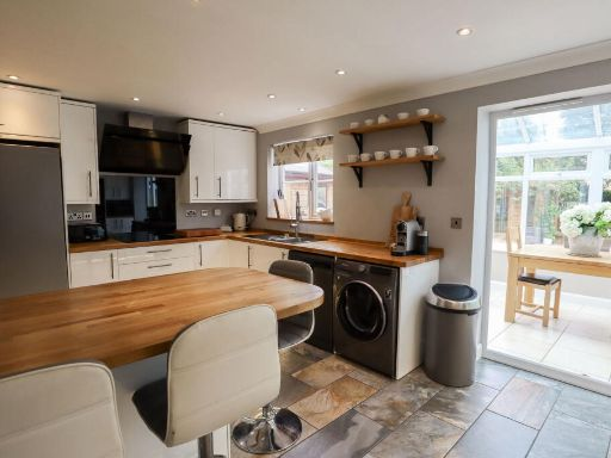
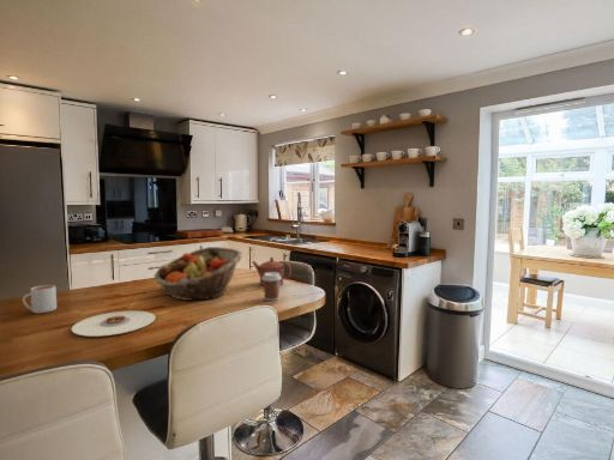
+ teapot [251,256,293,286]
+ mug [22,284,58,314]
+ fruit basket [152,246,243,301]
+ plate [71,310,157,338]
+ coffee cup [261,273,281,302]
